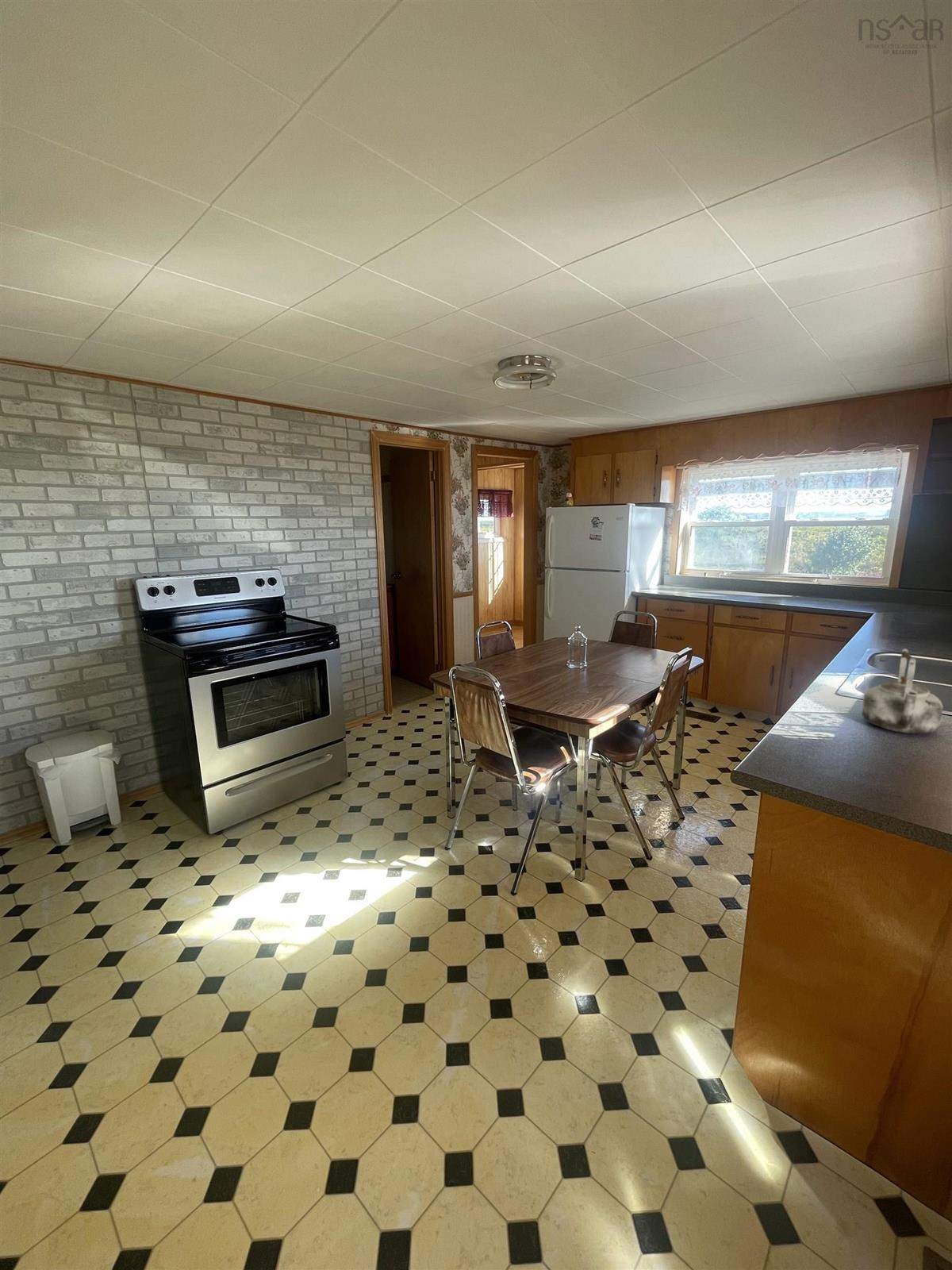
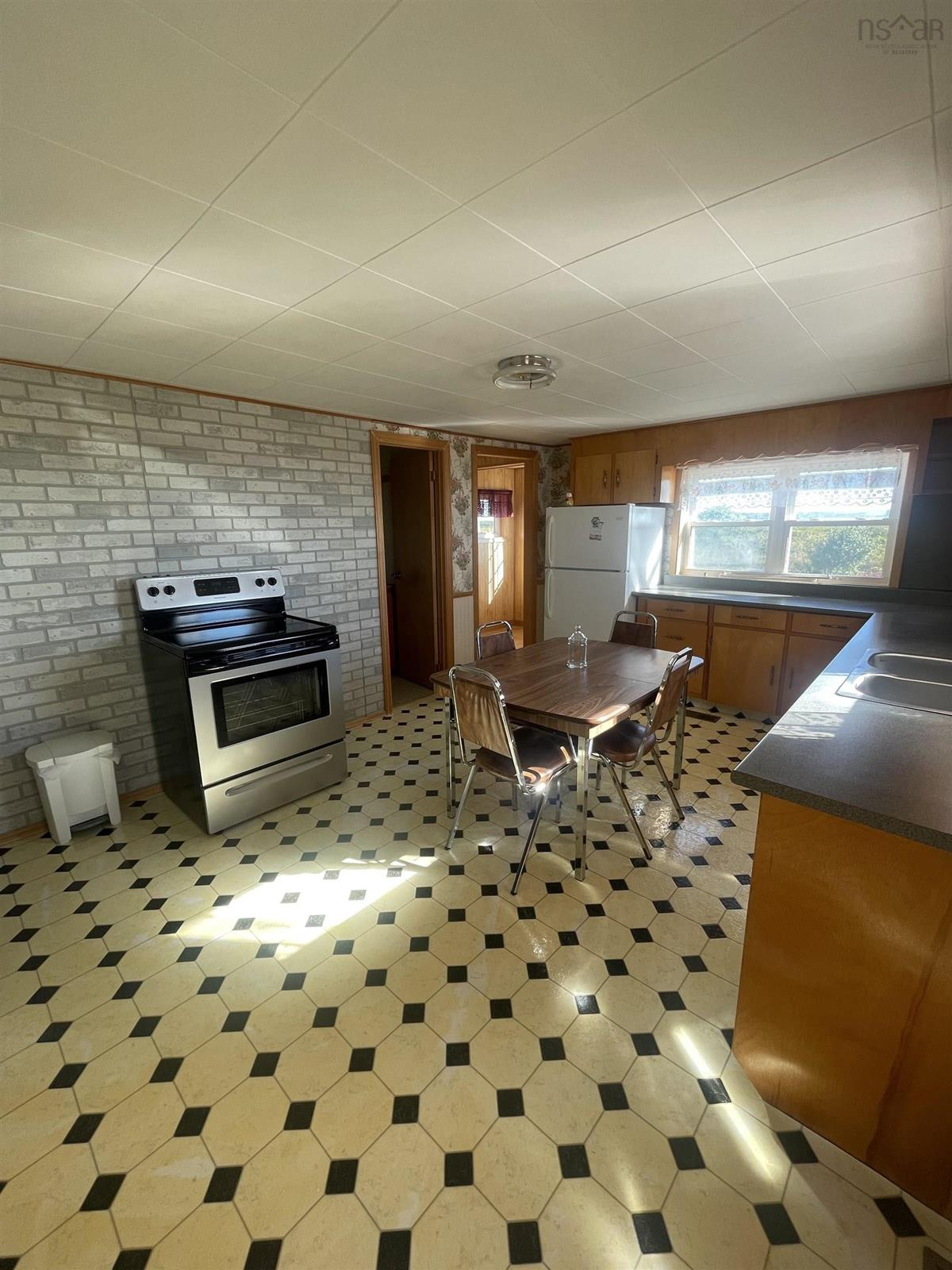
- kettle [861,648,944,734]
